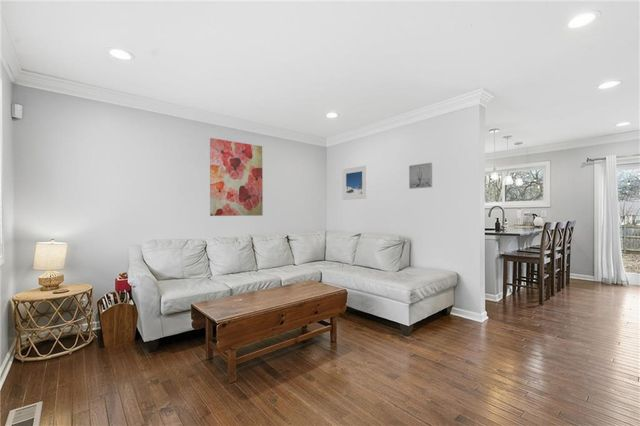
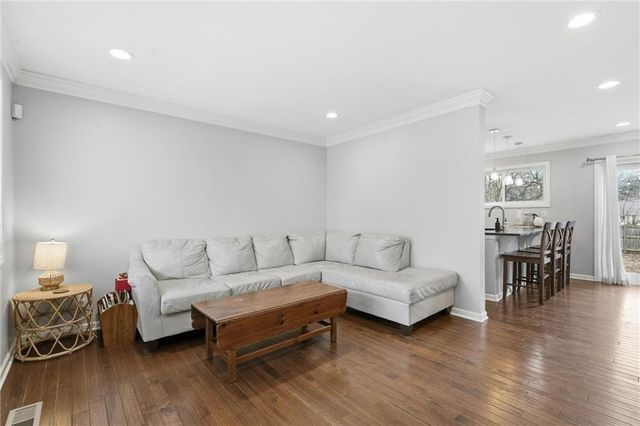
- wall art [408,162,433,190]
- wall art [209,137,264,217]
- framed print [342,165,368,201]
